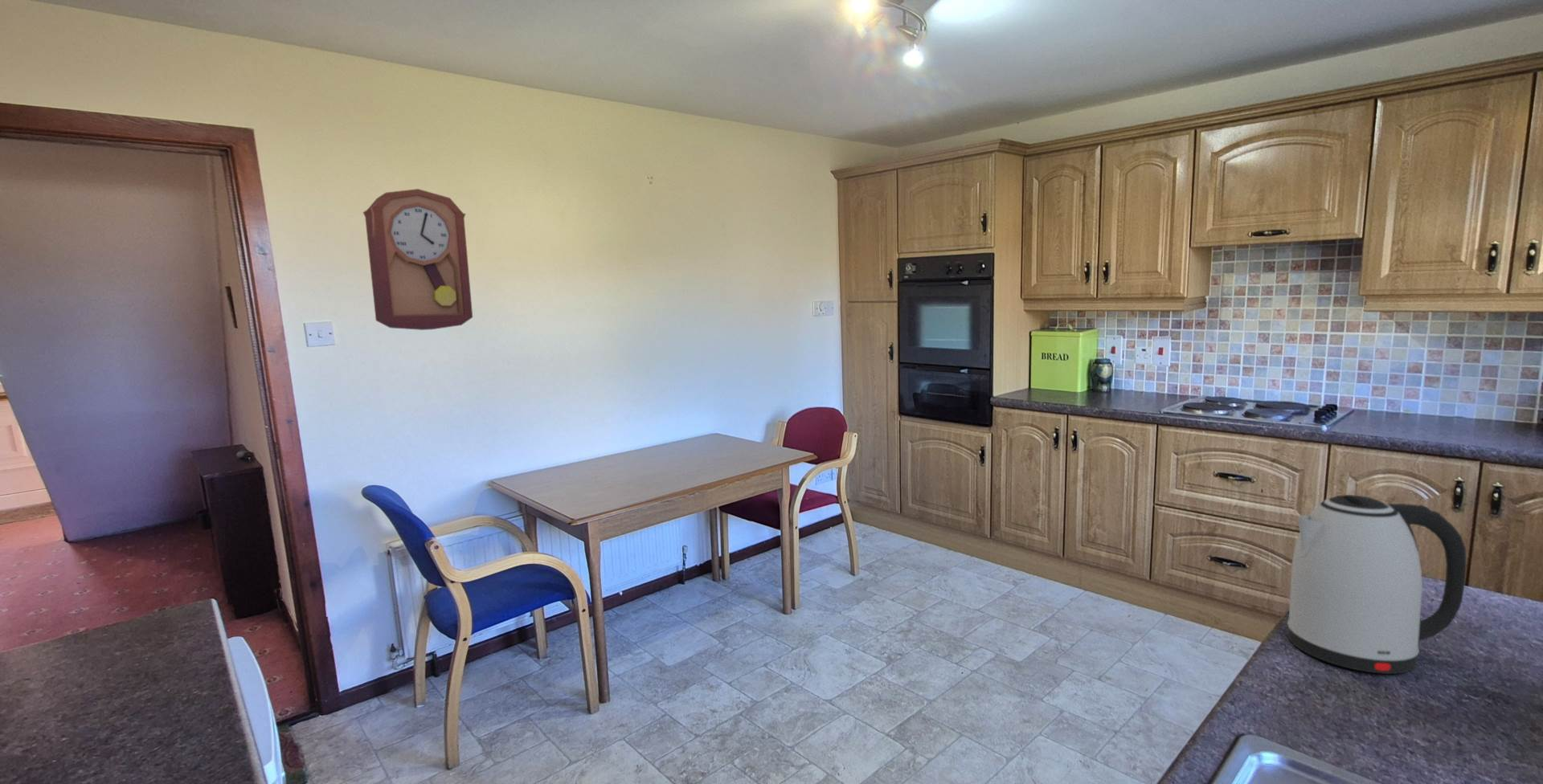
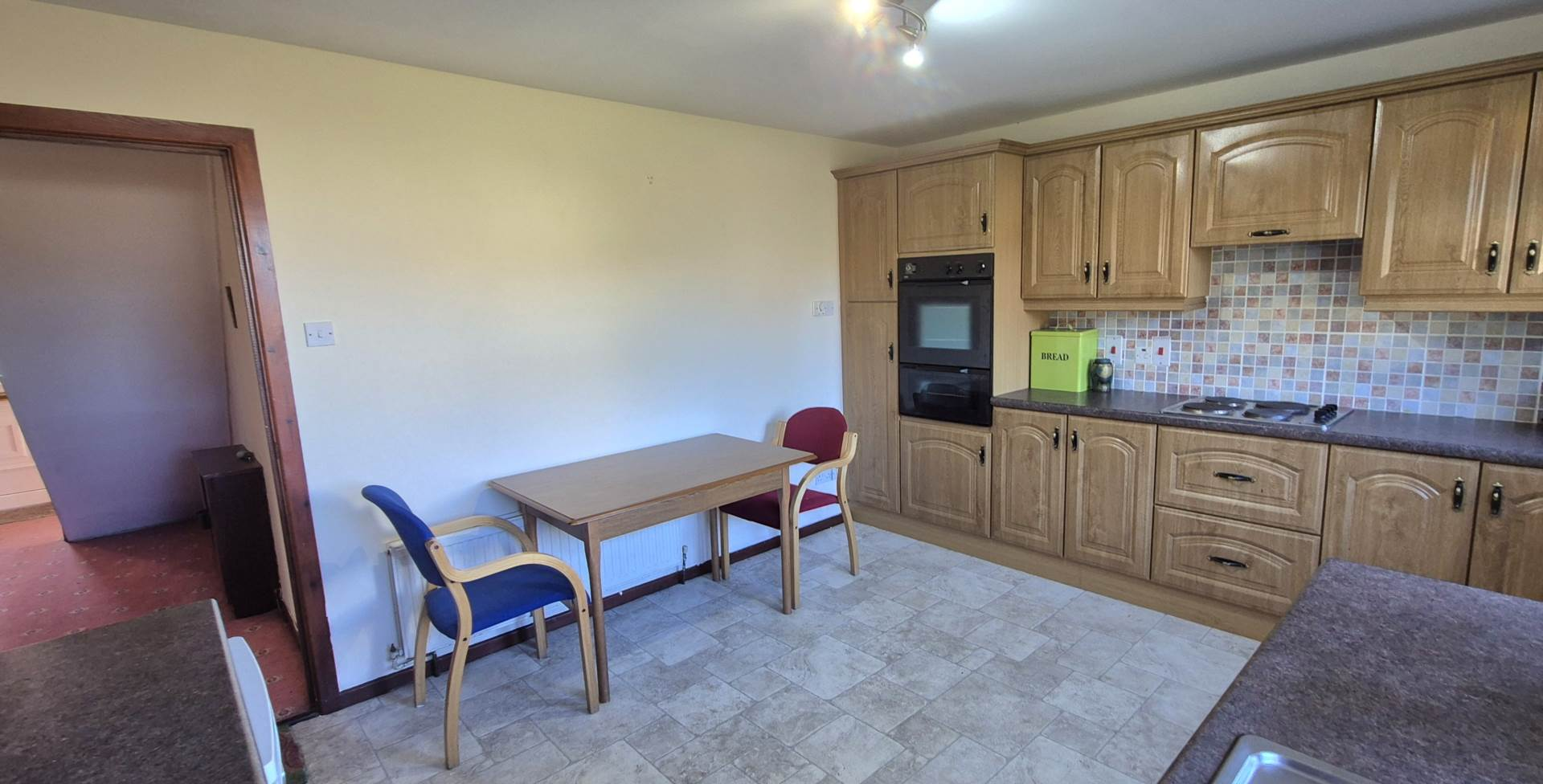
- pendulum clock [362,188,473,331]
- kettle [1287,494,1467,675]
